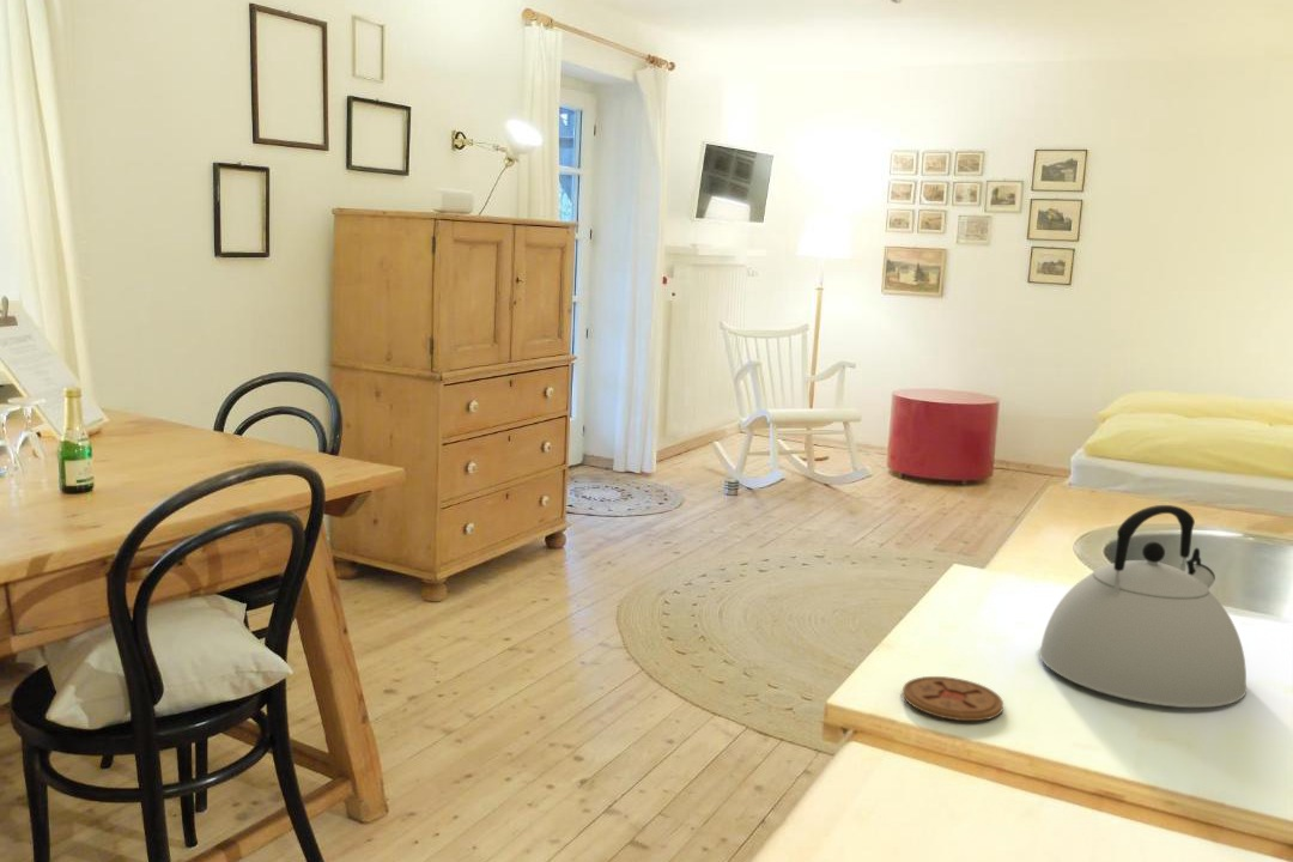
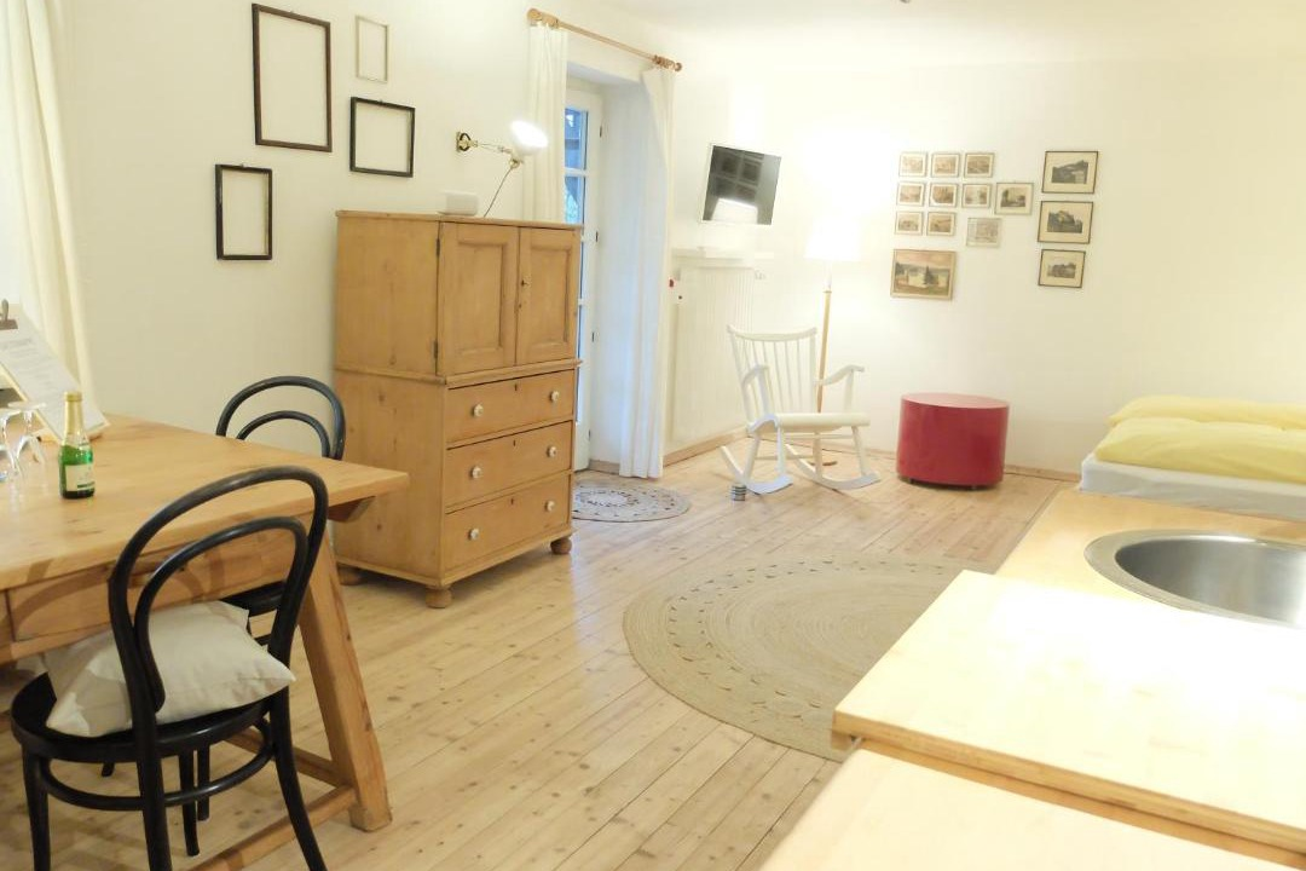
- coaster [902,675,1004,722]
- kettle [1038,504,1248,709]
